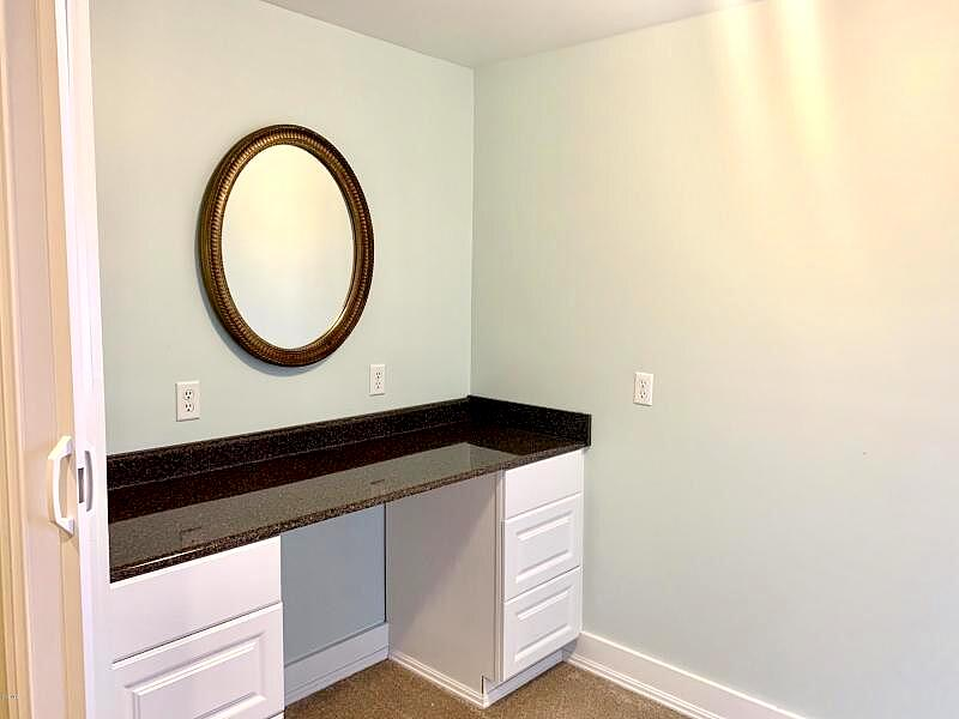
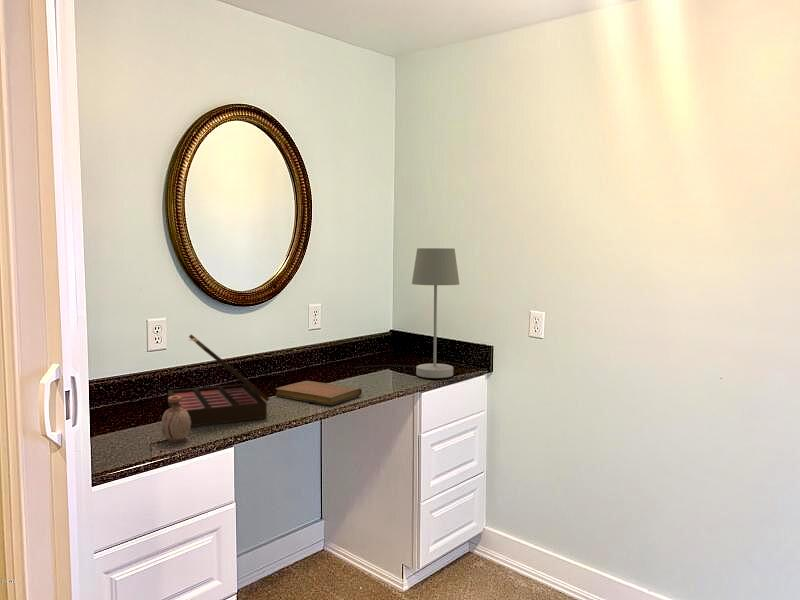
+ notebook [275,380,363,406]
+ table lamp [353,247,460,379]
+ jewelry box [167,333,270,427]
+ perfume bottle [160,395,192,443]
